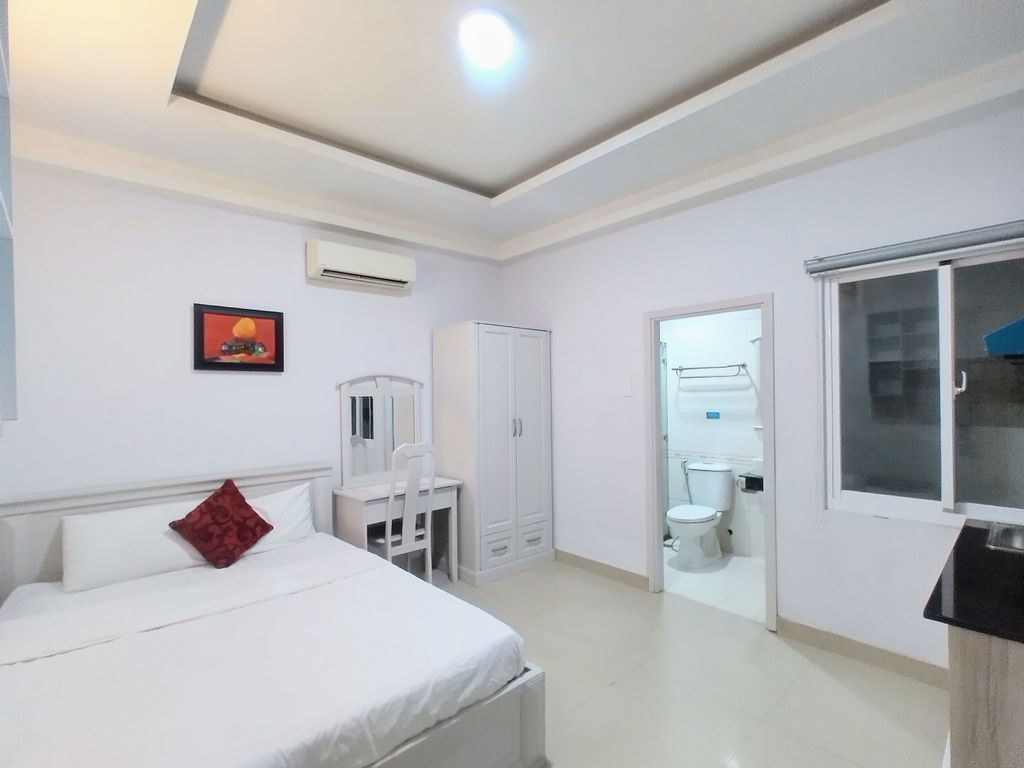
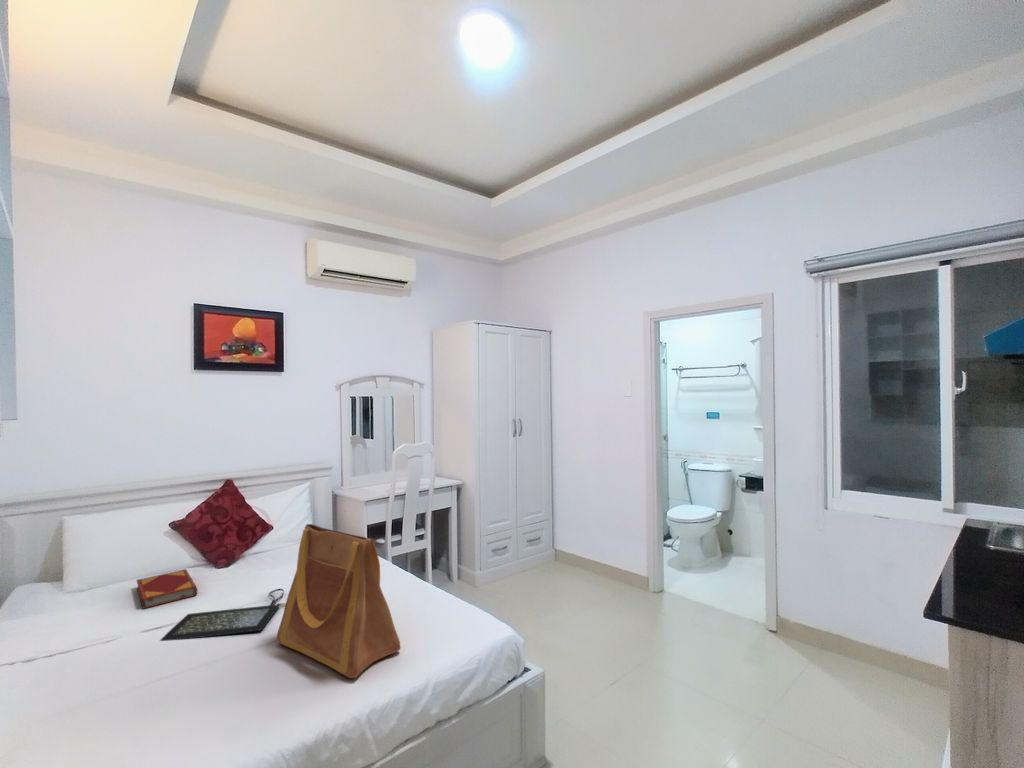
+ hardback book [136,568,198,610]
+ tote bag [276,523,401,679]
+ clutch bag [159,588,286,642]
